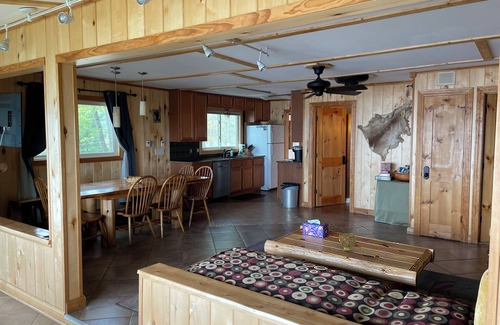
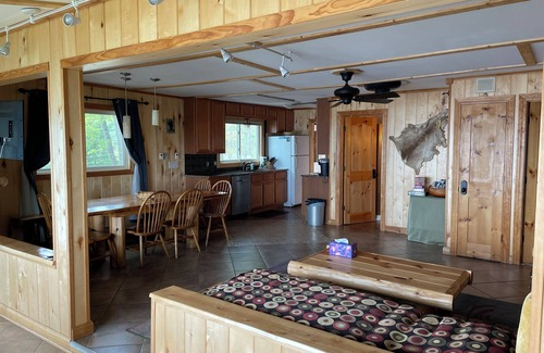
- decorative bowl [337,232,358,252]
